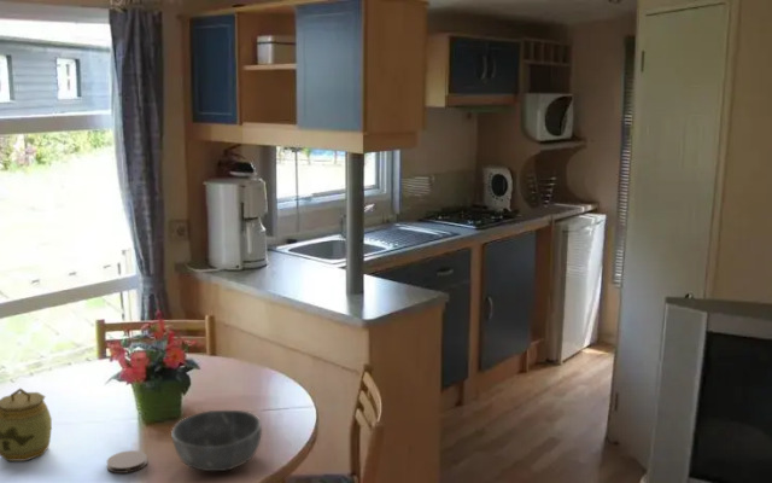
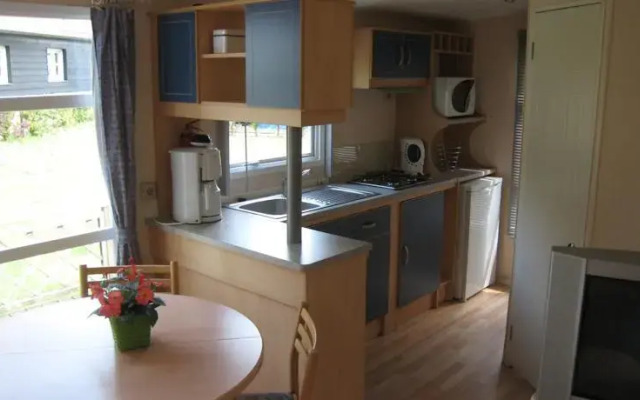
- jar [0,388,53,462]
- bowl [170,409,263,472]
- coaster [106,449,148,475]
